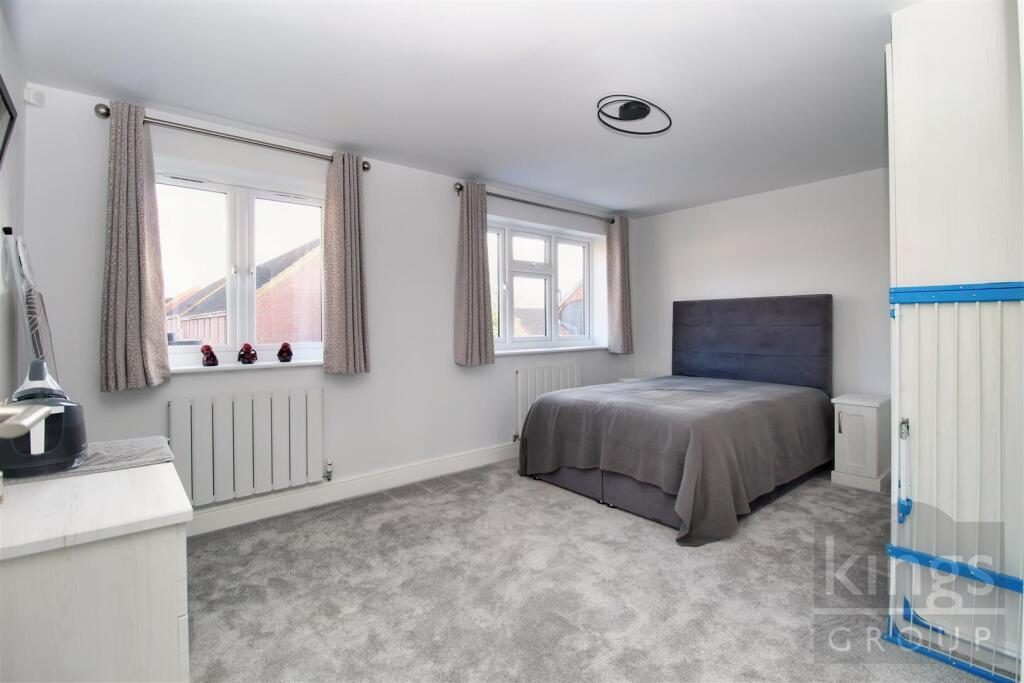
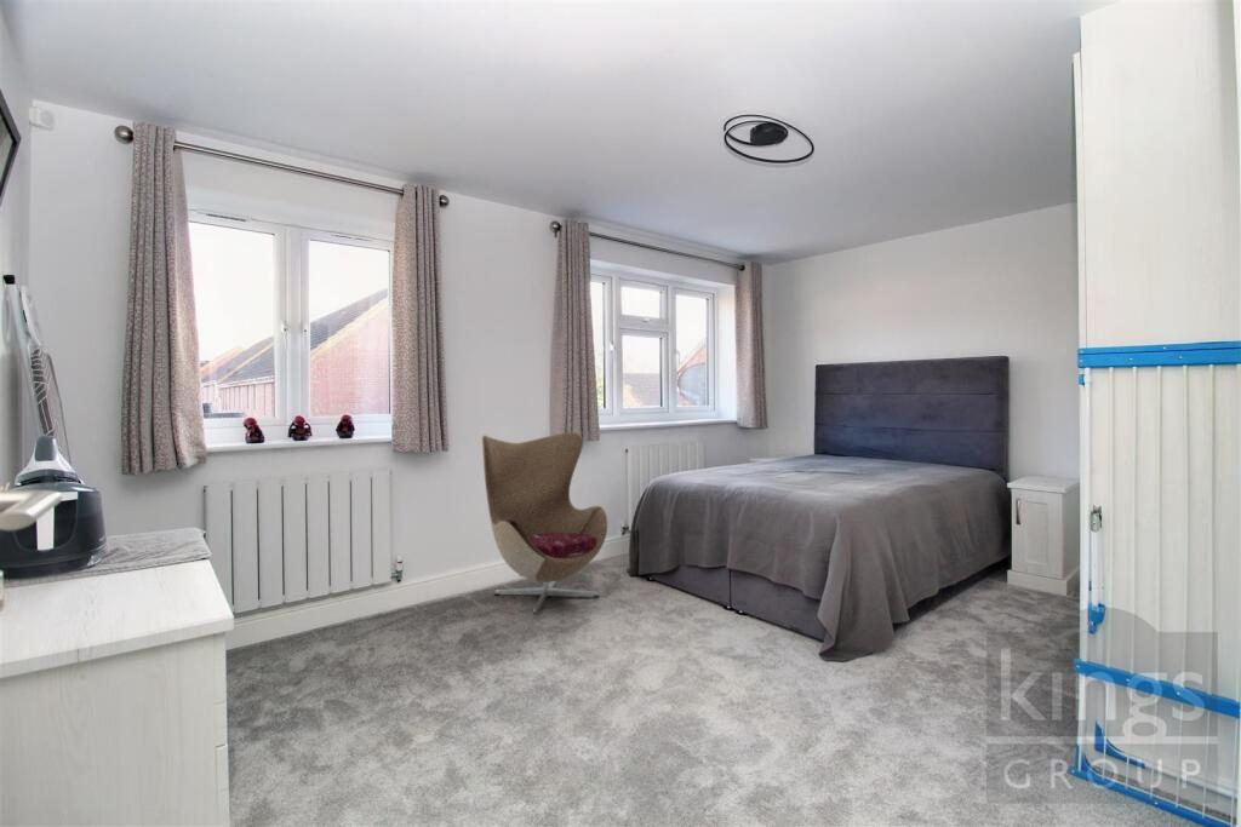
+ armchair [481,431,608,615]
